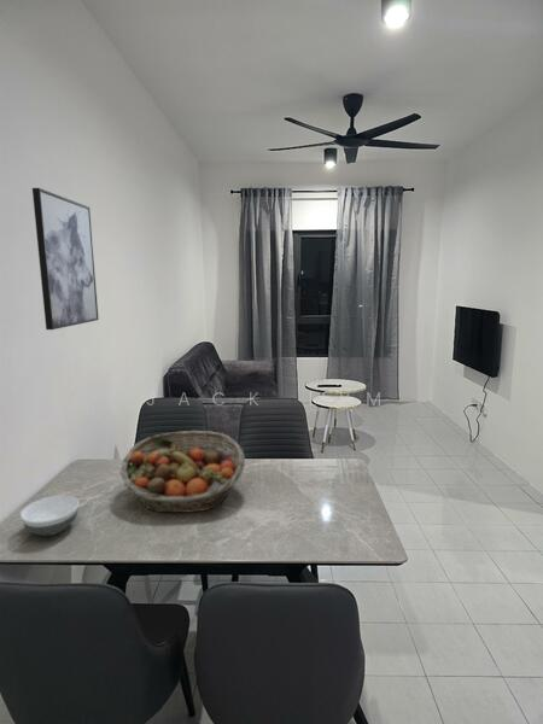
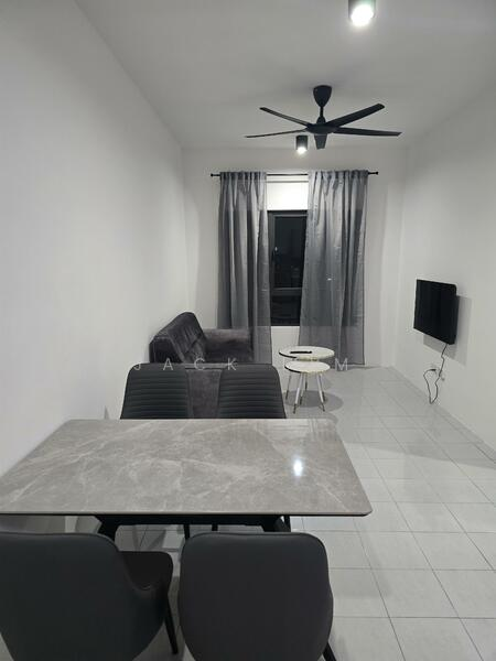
- wall art [31,187,100,331]
- bowl [19,495,81,537]
- fruit basket [119,430,246,514]
